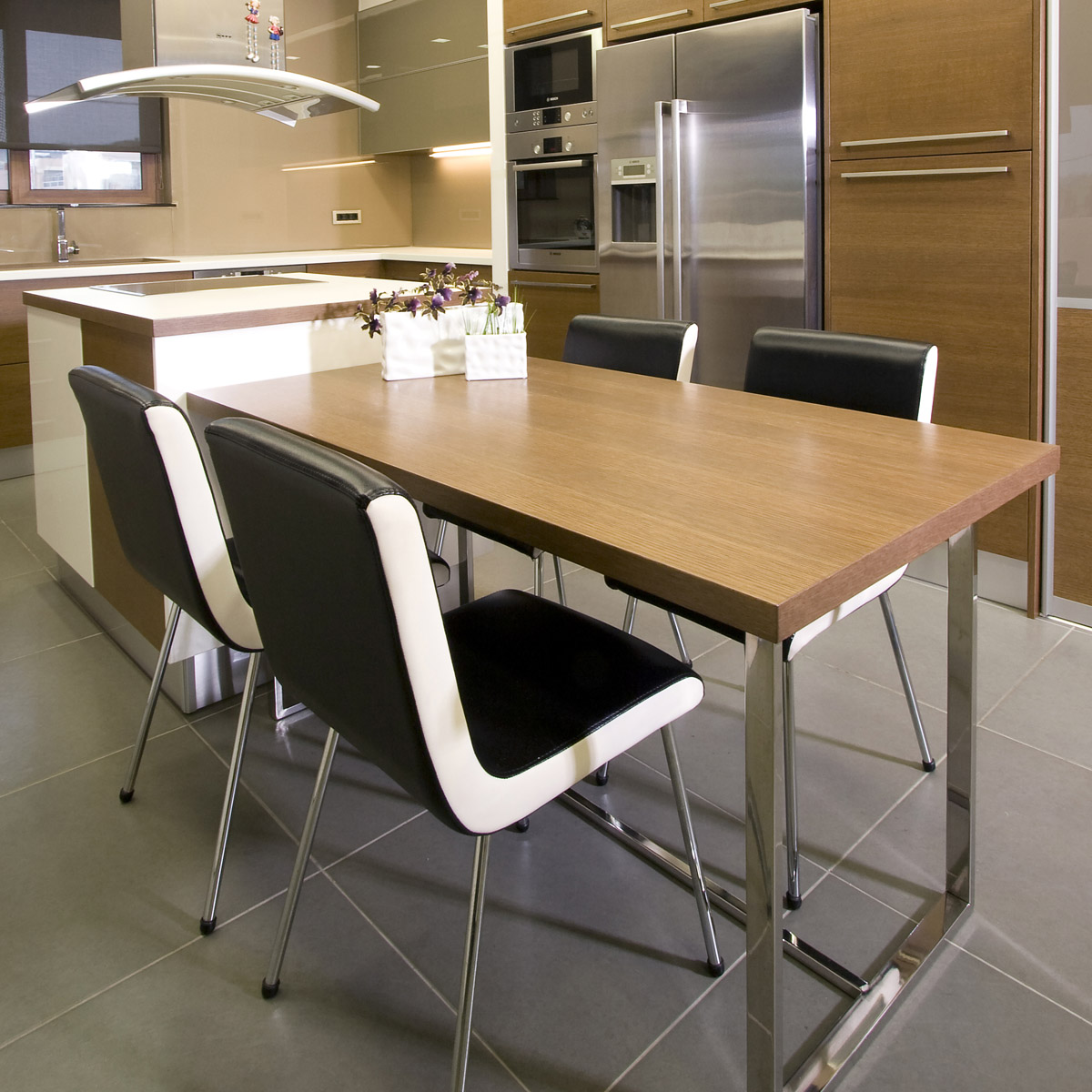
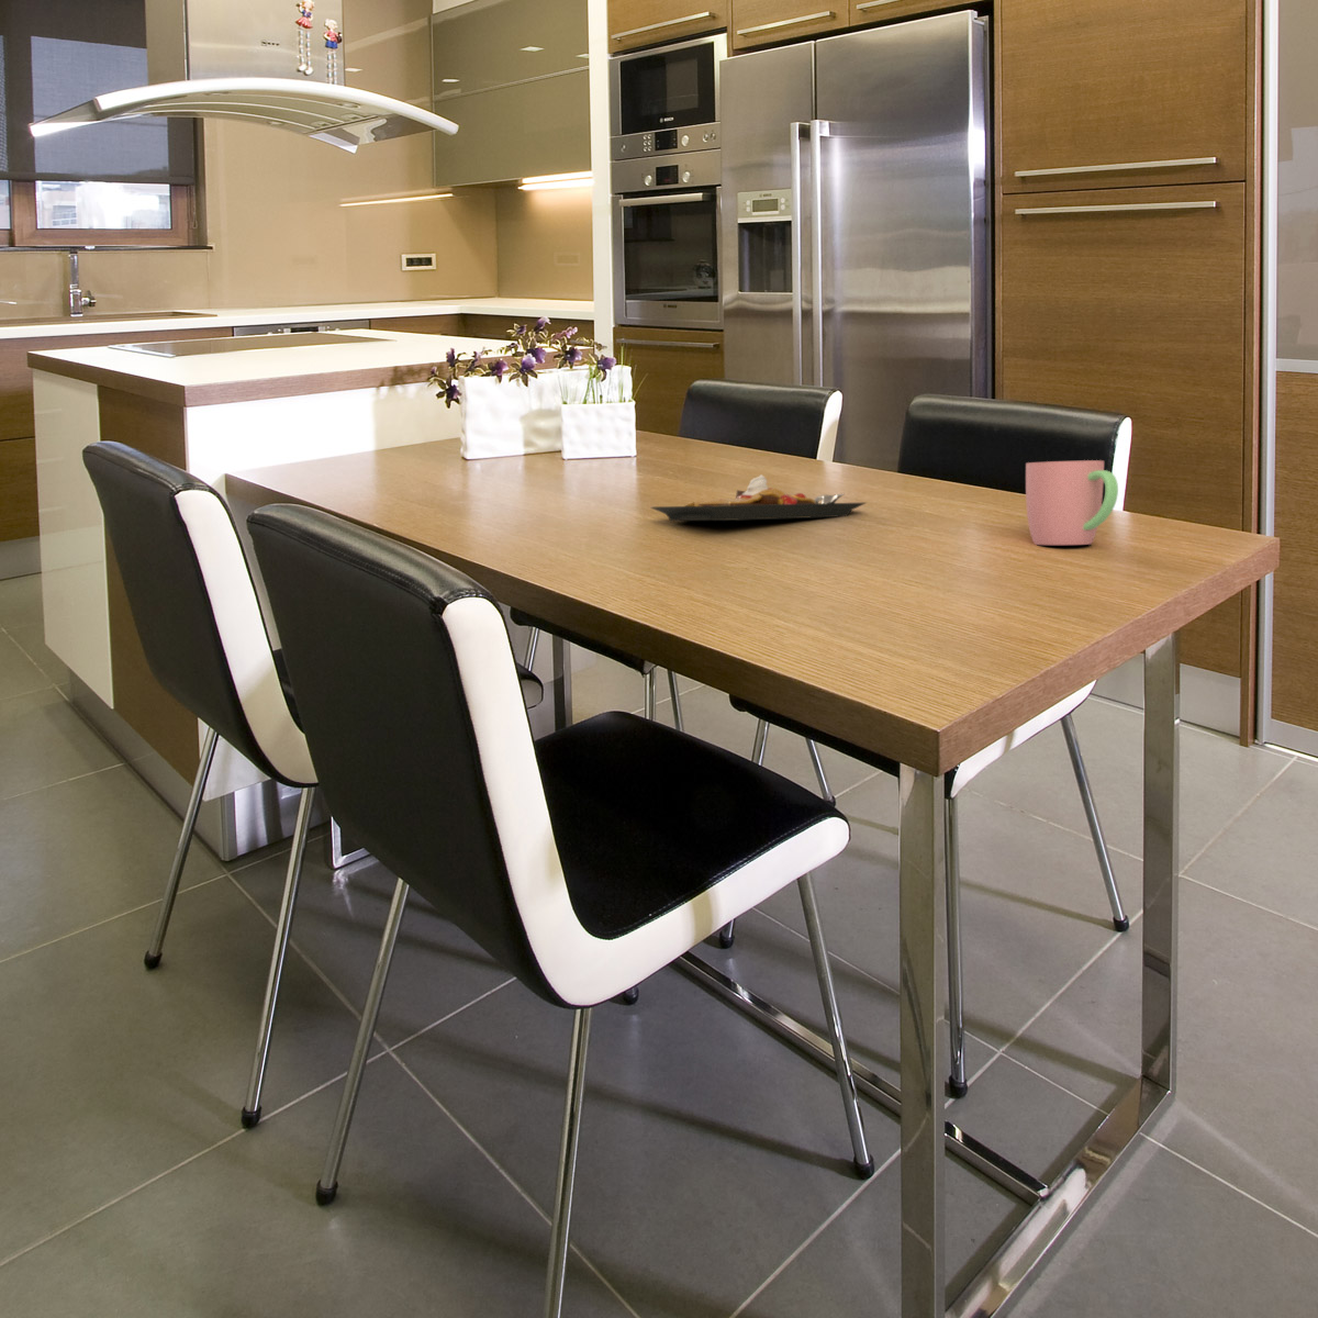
+ plate [651,474,868,521]
+ cup [1025,459,1119,546]
